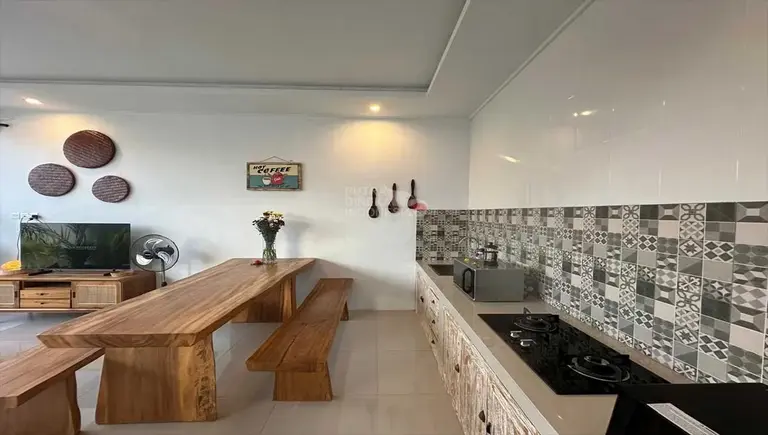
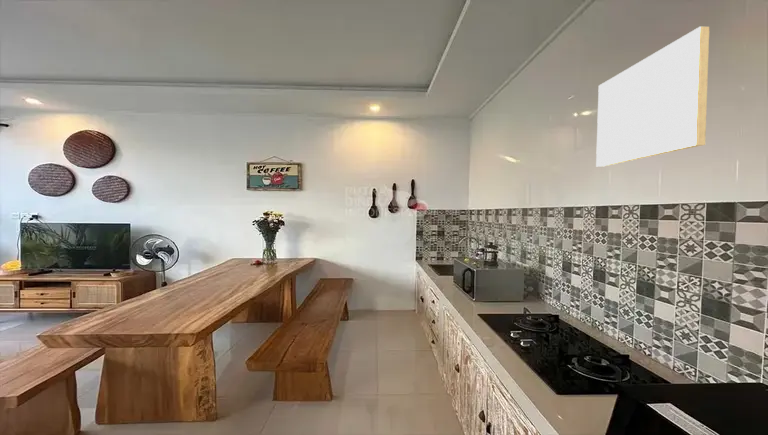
+ wall art [595,26,710,168]
